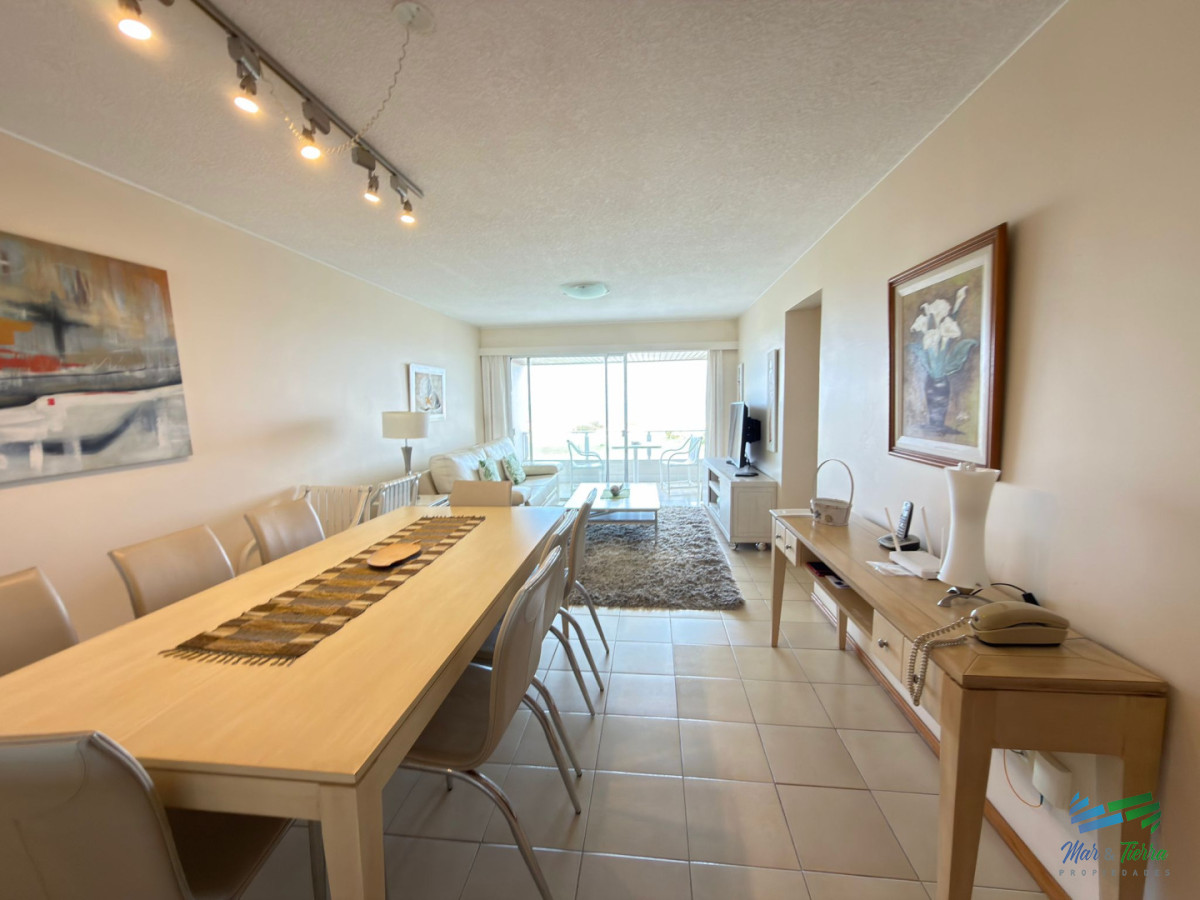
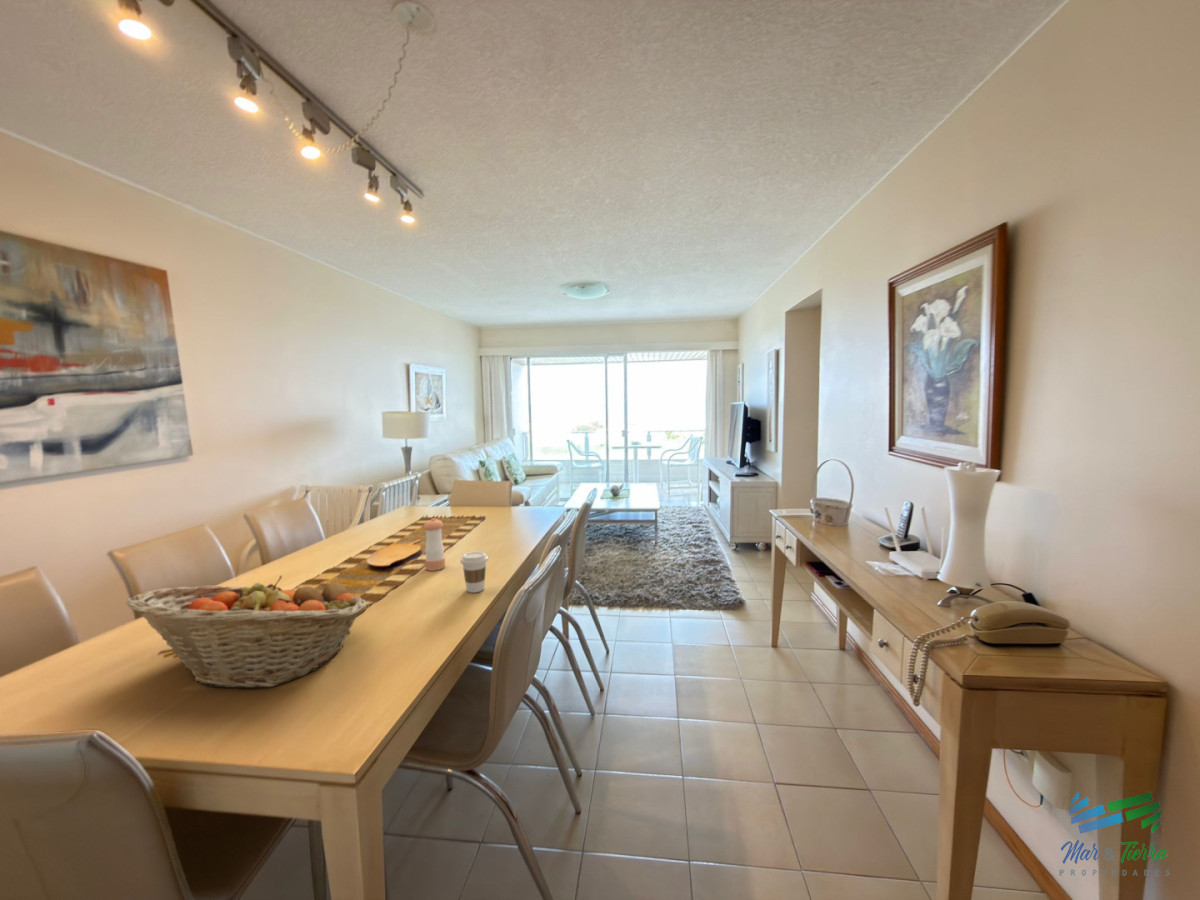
+ fruit basket [125,575,368,689]
+ pepper shaker [422,517,446,572]
+ coffee cup [459,551,489,594]
